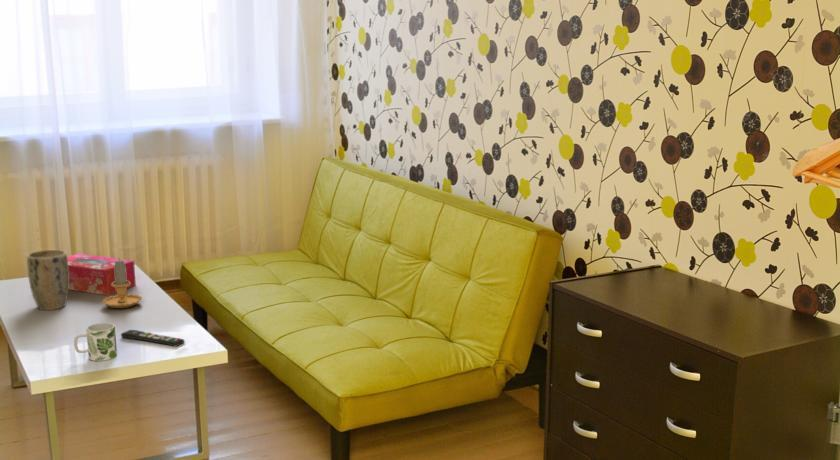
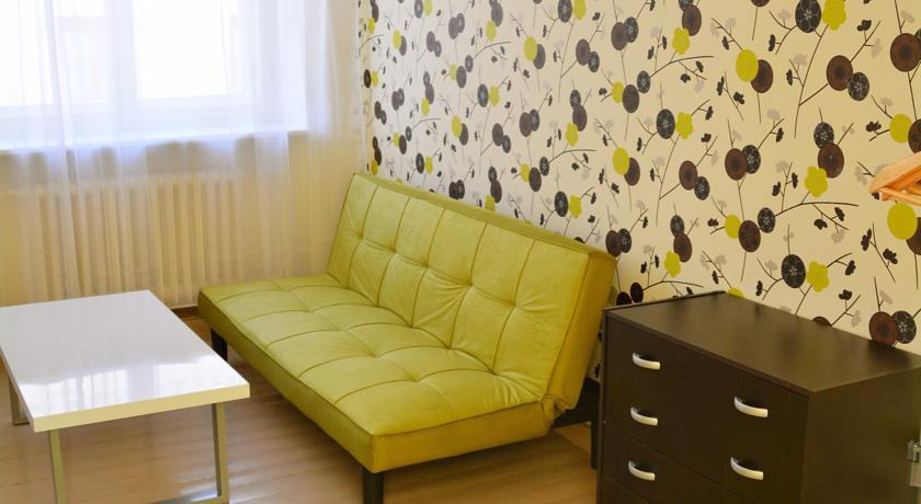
- candle [101,260,143,309]
- plant pot [26,249,70,311]
- remote control [120,329,186,348]
- tissue box [67,253,137,296]
- mug [73,322,118,362]
